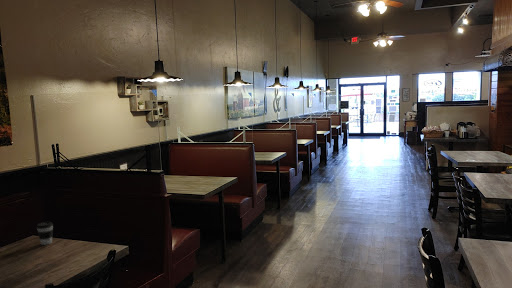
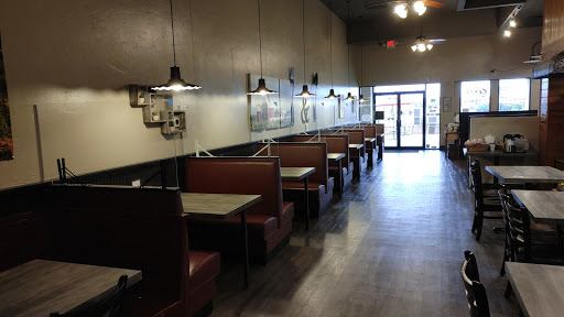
- coffee cup [36,221,54,246]
